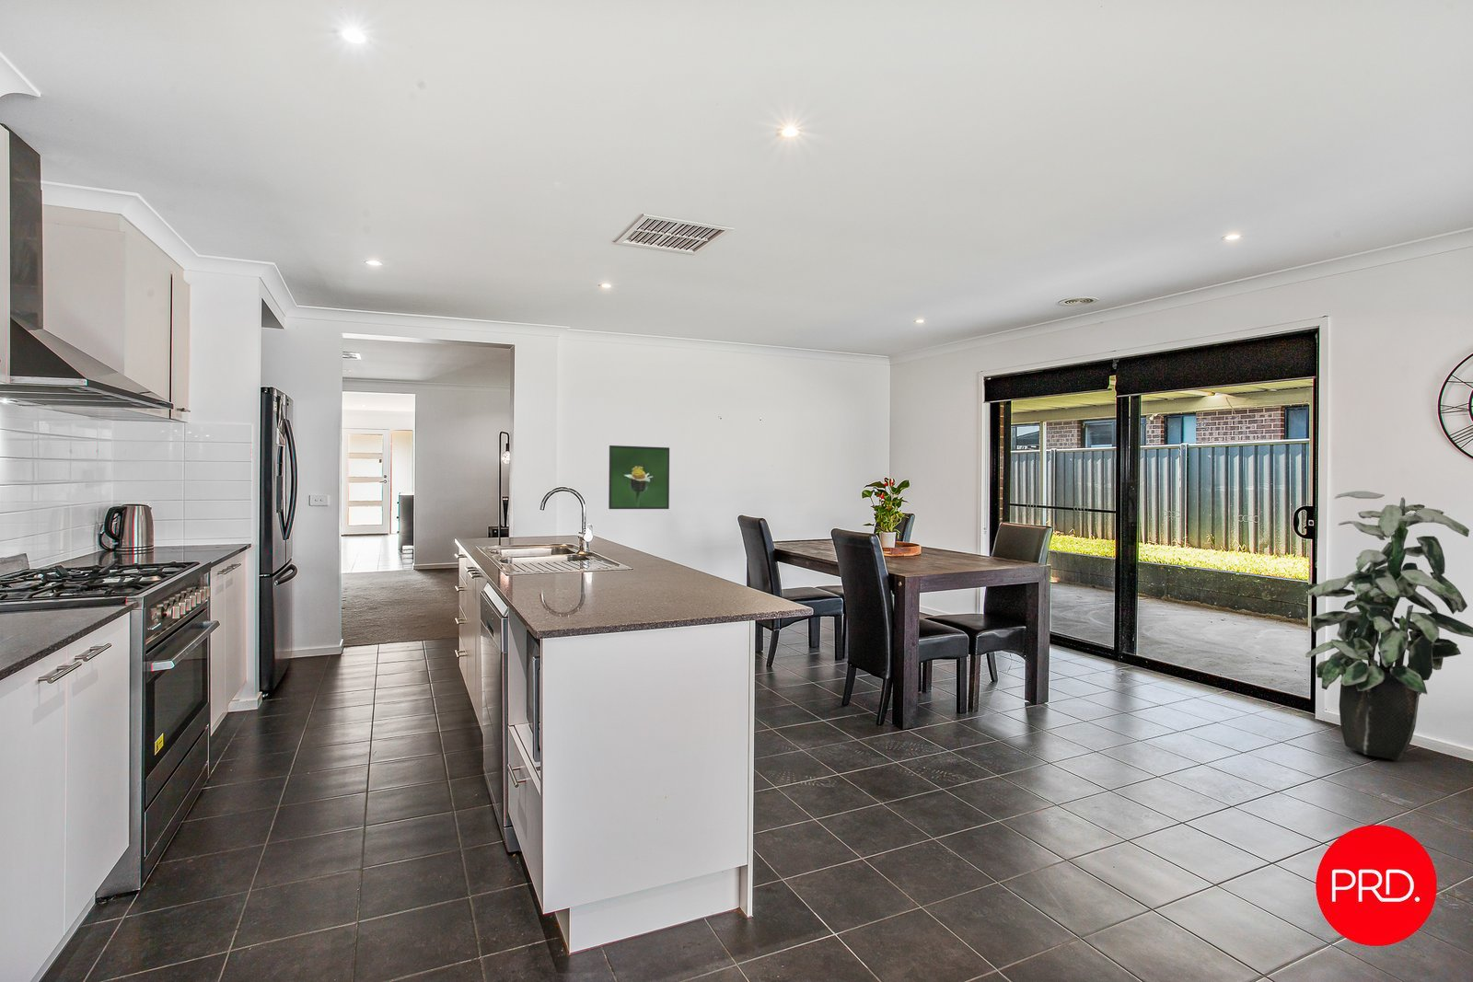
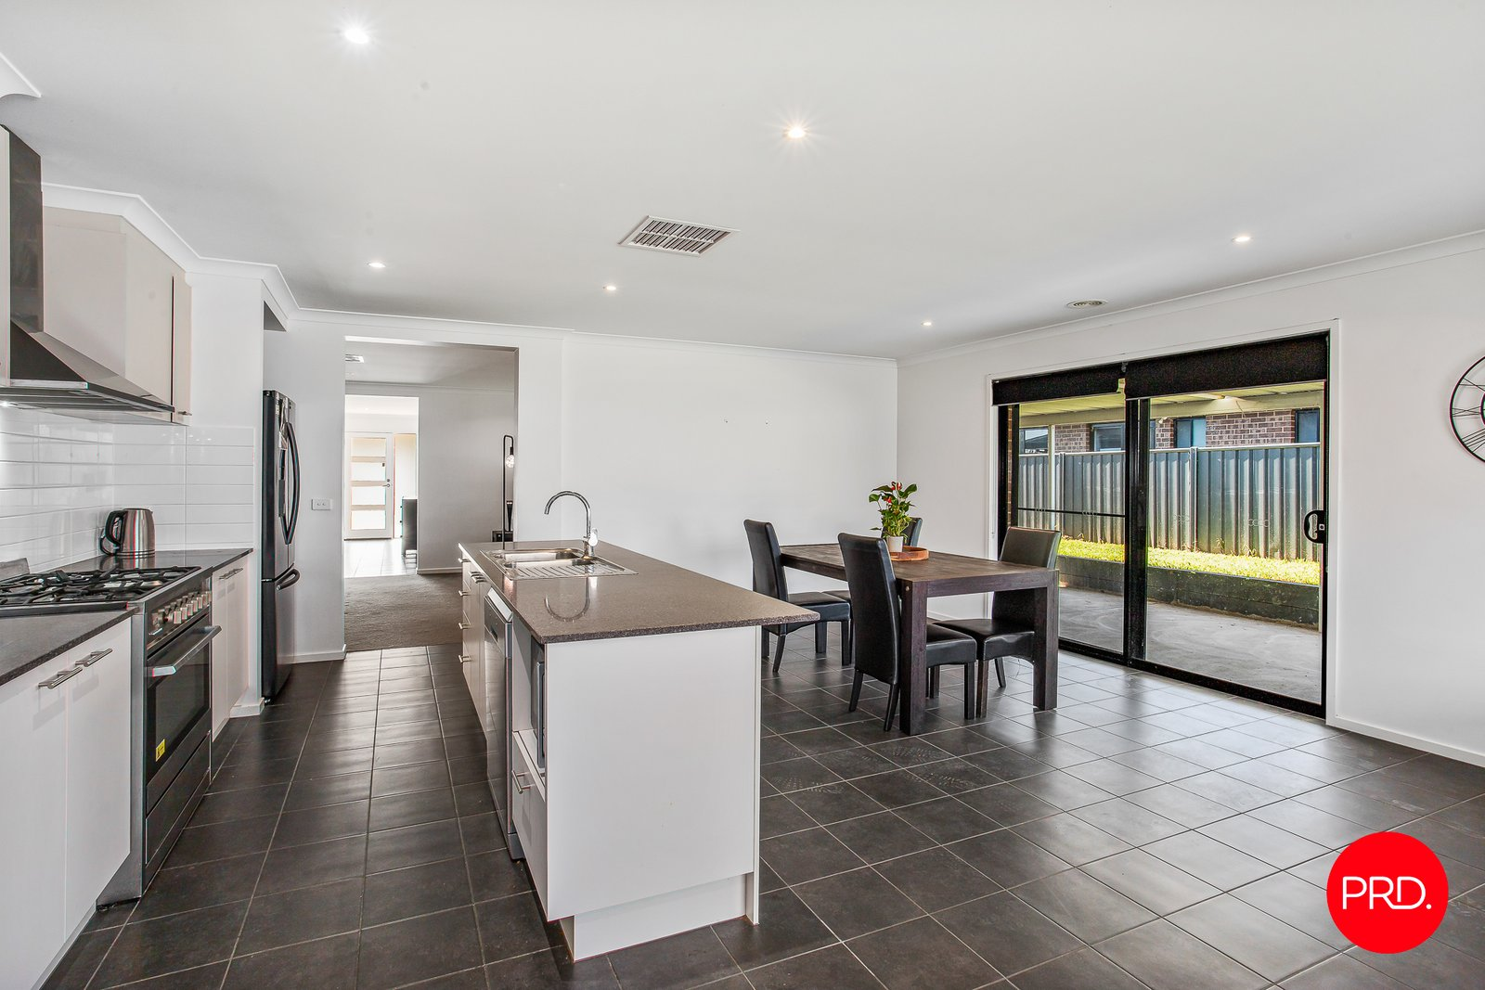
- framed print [607,445,671,510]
- indoor plant [1299,491,1473,761]
